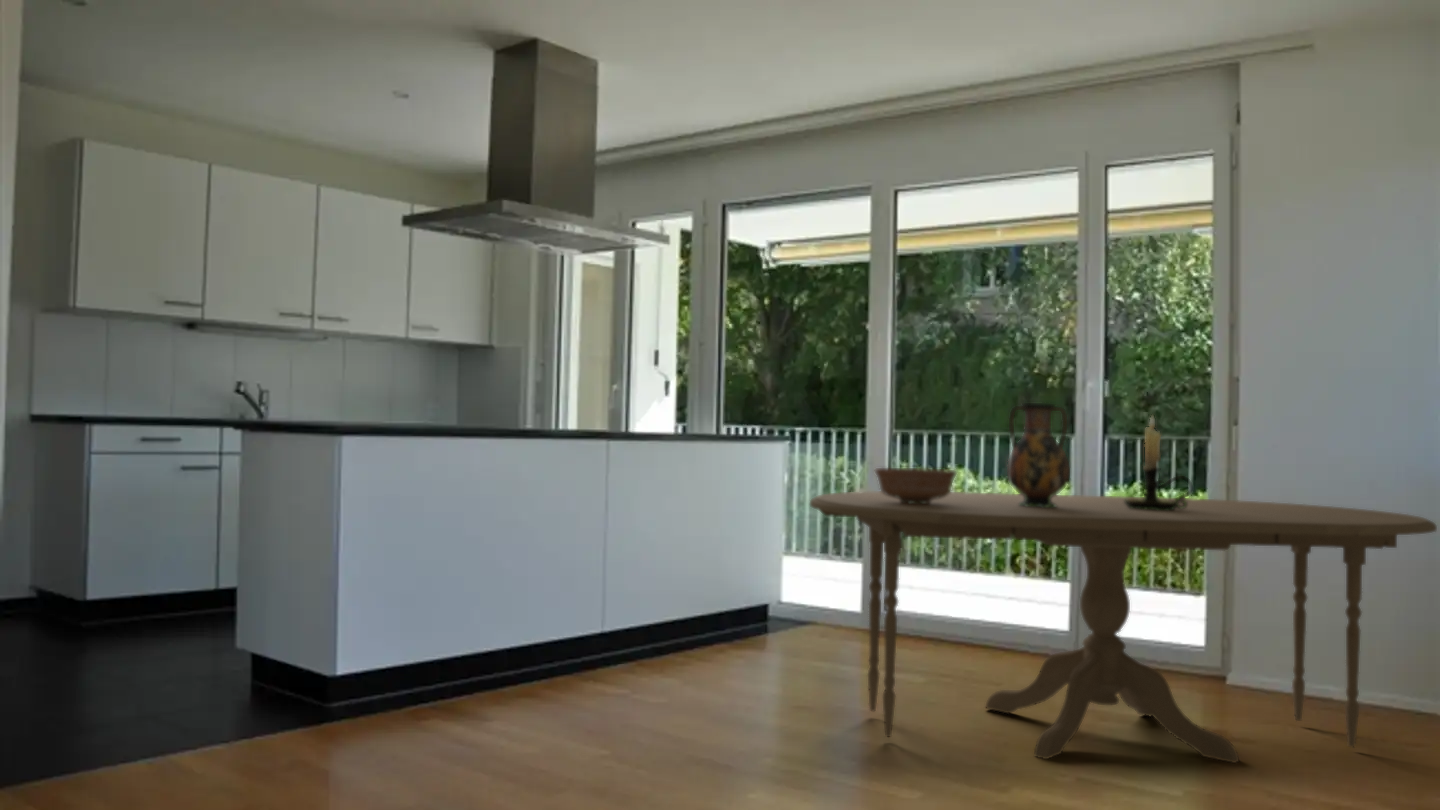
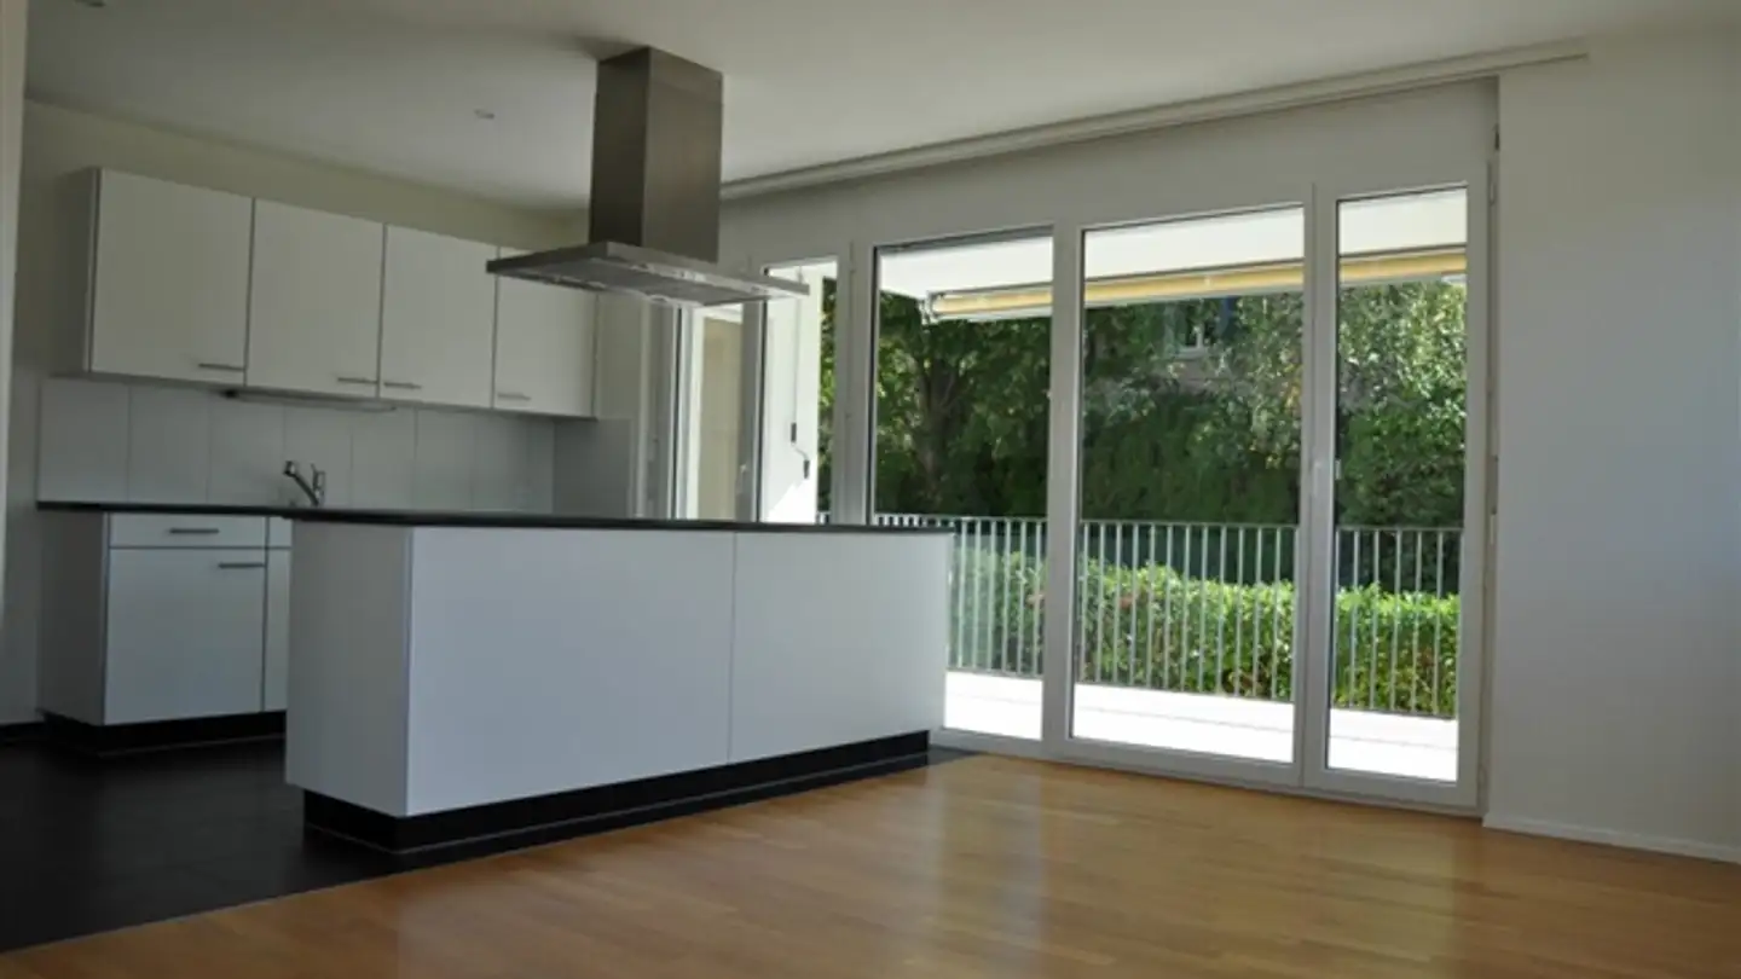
- vase [1006,402,1071,508]
- dining table [809,490,1438,764]
- bowl [874,467,958,504]
- candle holder [1124,413,1194,511]
